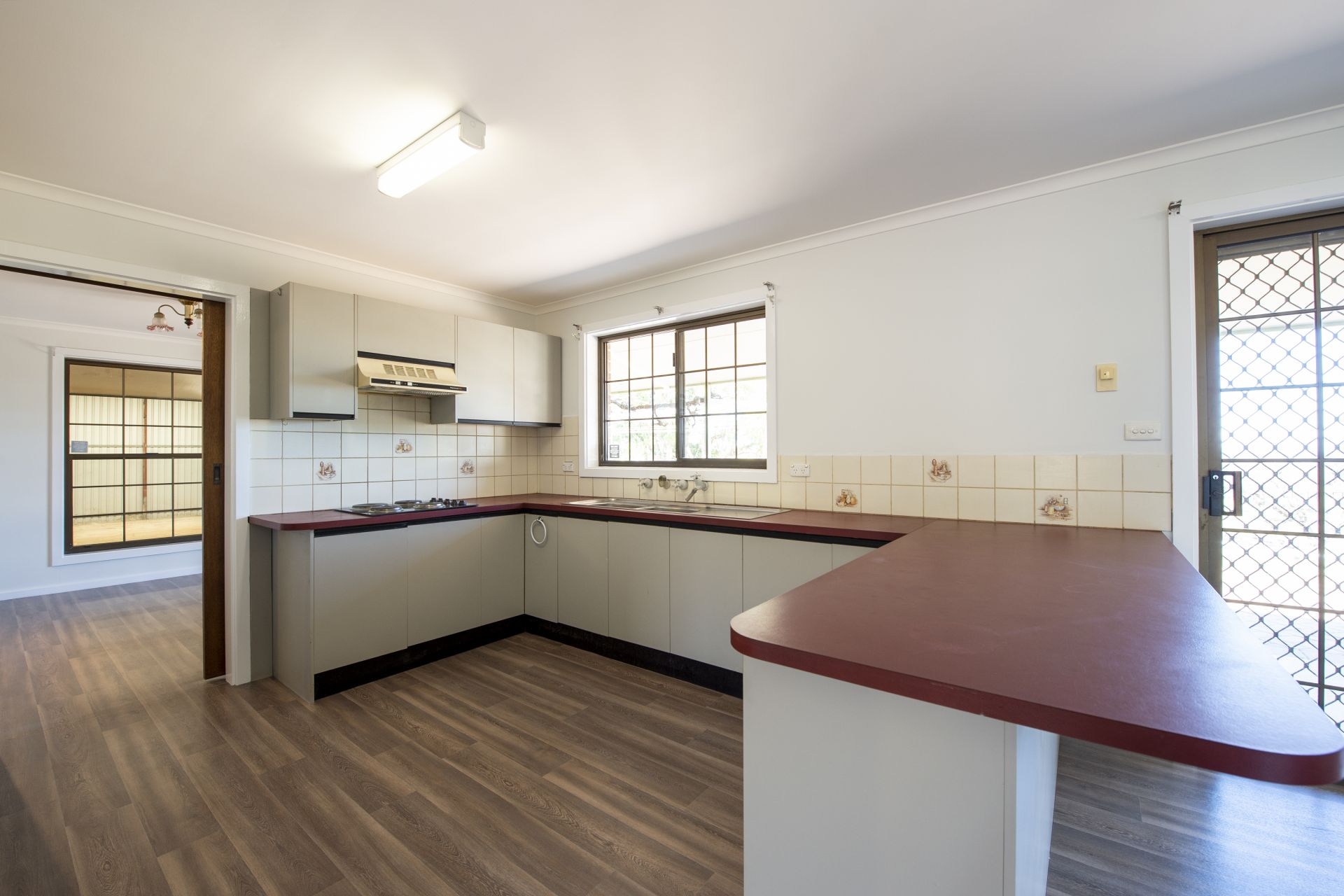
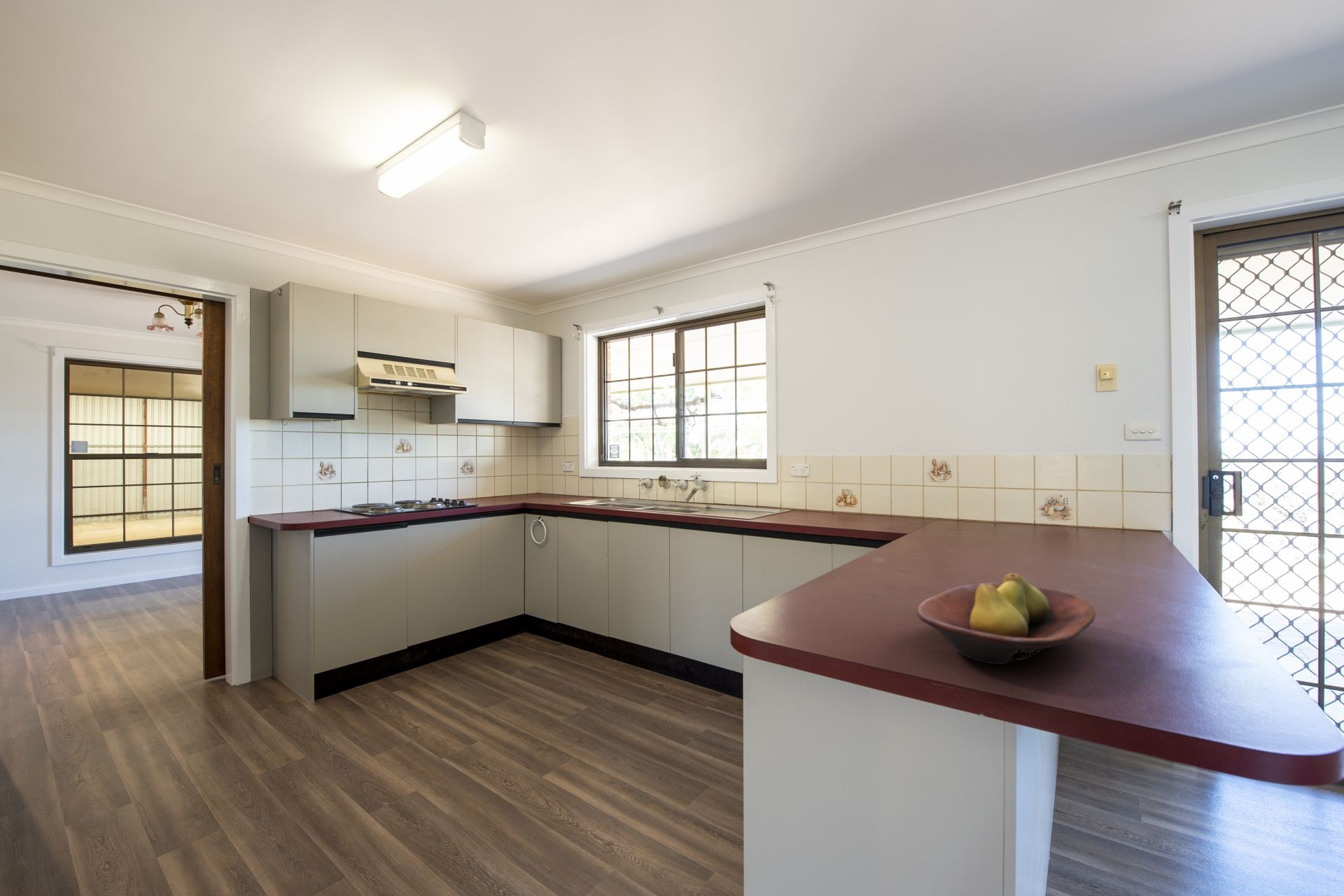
+ fruit bowl [916,573,1097,665]
